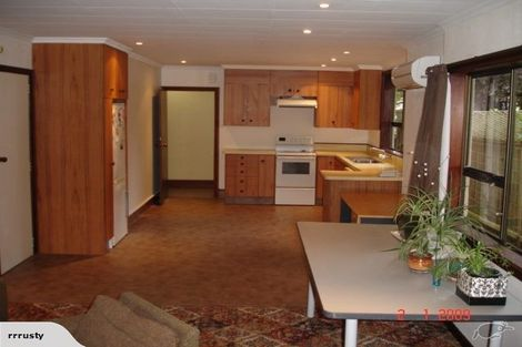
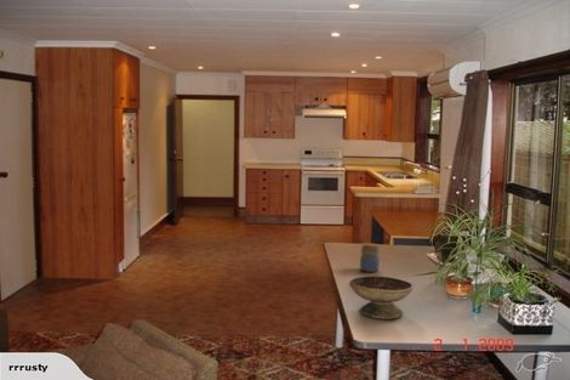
+ decorative bowl [348,276,415,321]
+ jar [359,242,381,273]
